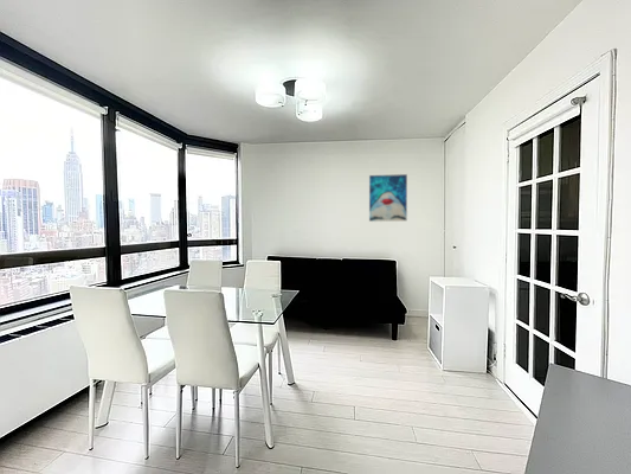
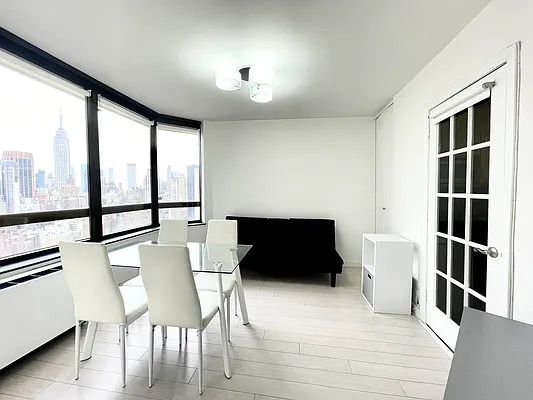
- wall art [368,173,408,223]
